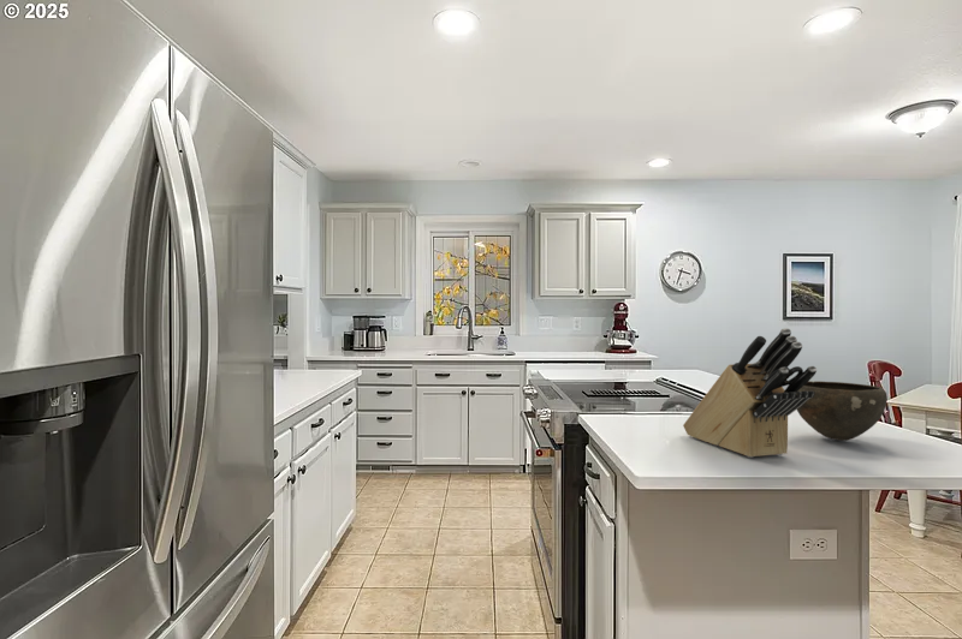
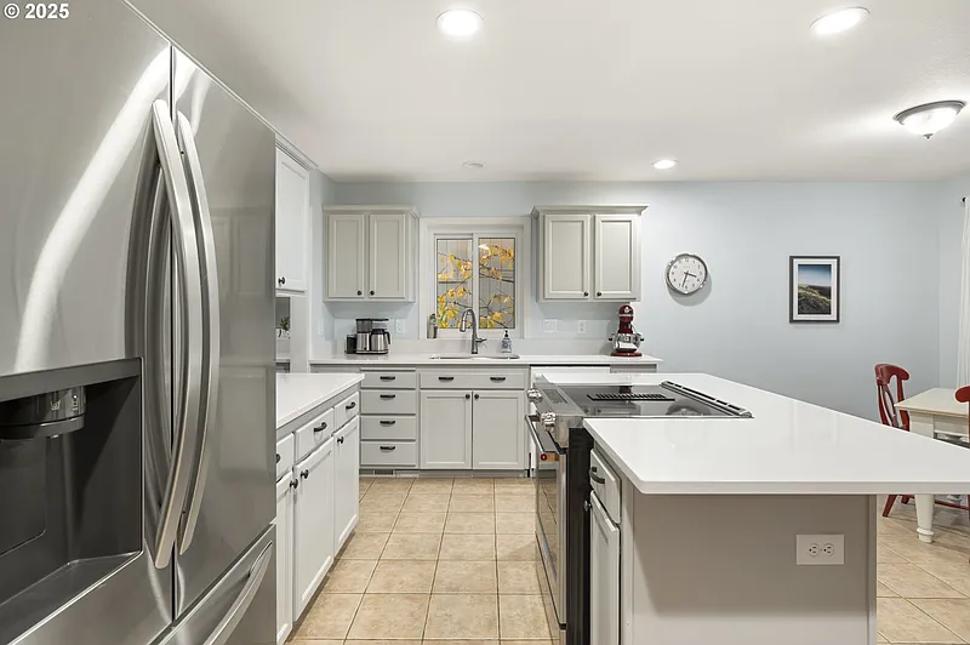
- knife block [682,327,818,459]
- bowl [796,380,889,442]
